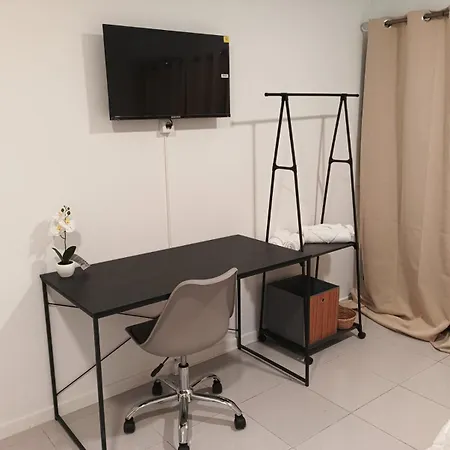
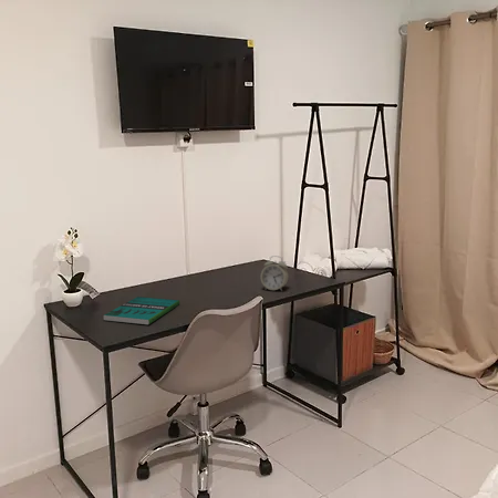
+ alarm clock [260,255,290,292]
+ book [103,295,180,325]
